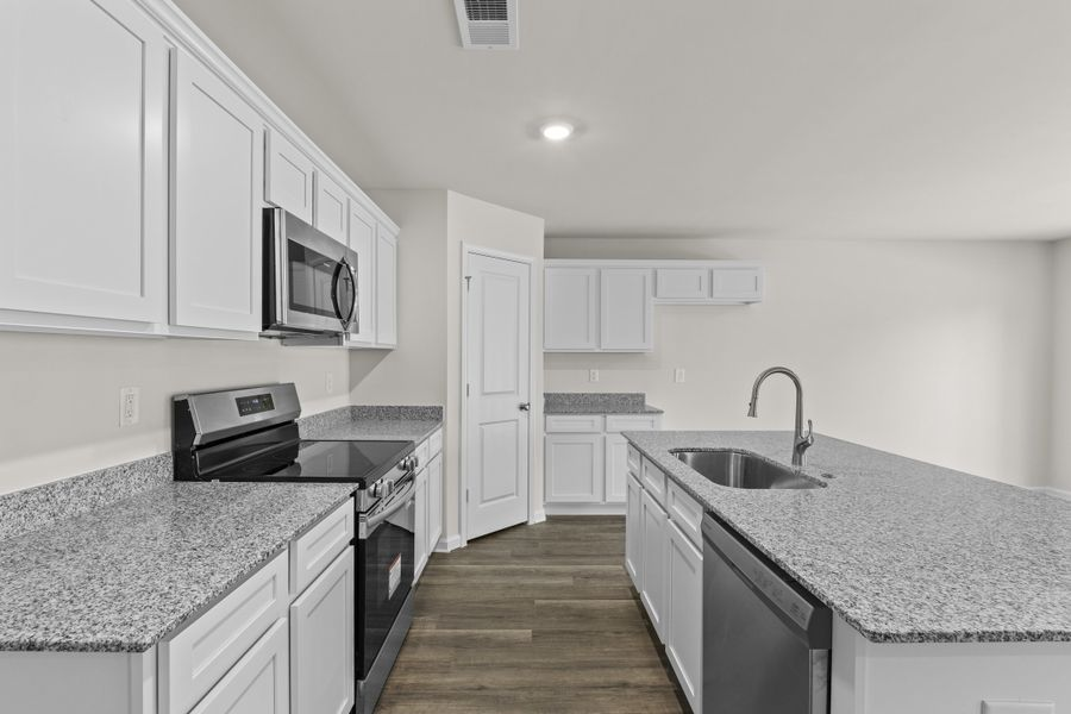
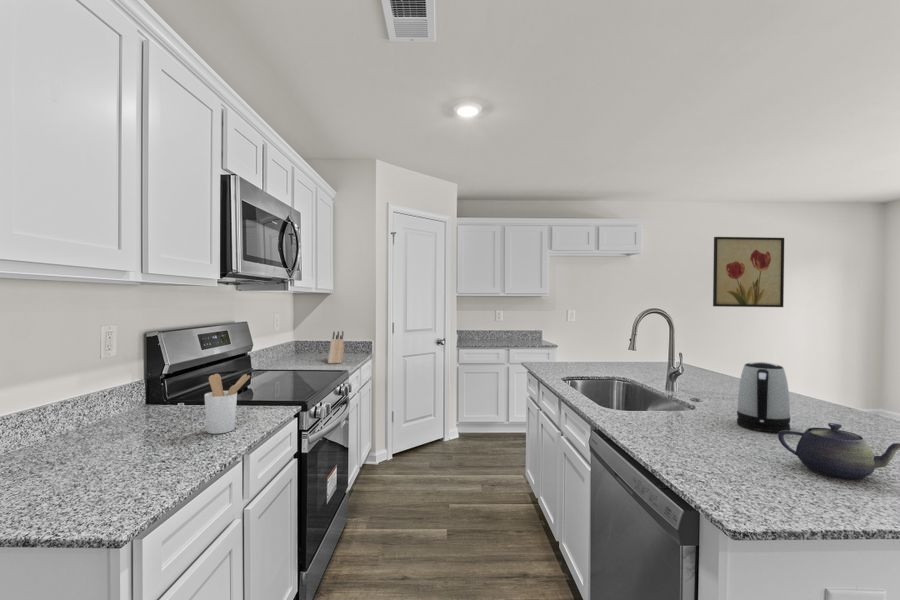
+ wall art [712,236,785,308]
+ knife block [327,330,345,365]
+ kettle [736,361,791,433]
+ utensil holder [204,373,251,435]
+ teapot [777,422,900,480]
